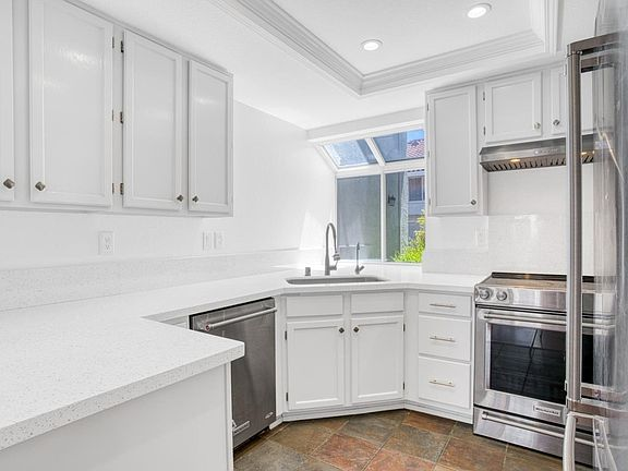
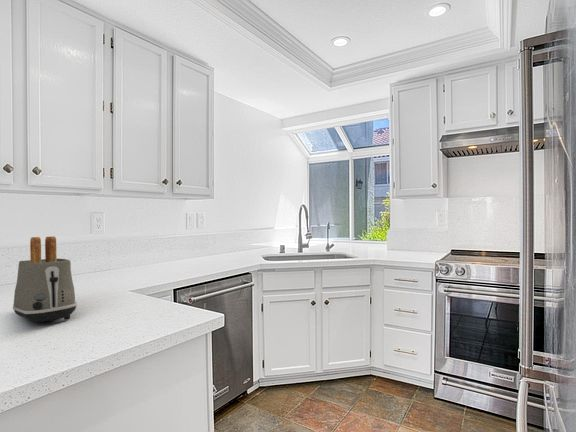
+ toaster [12,235,78,323]
